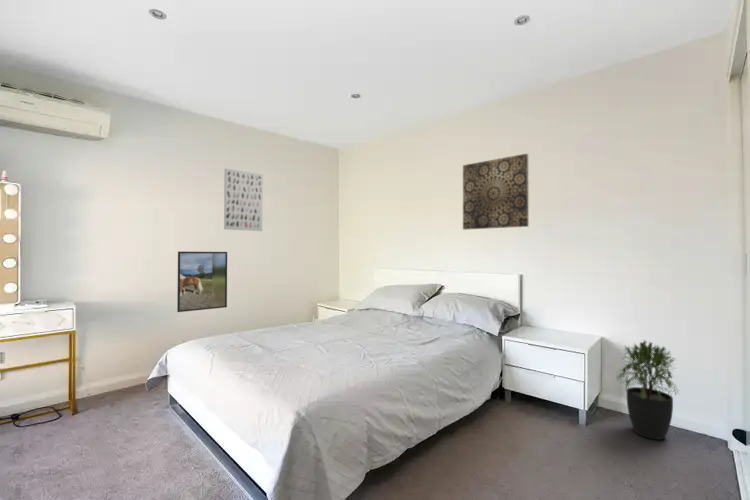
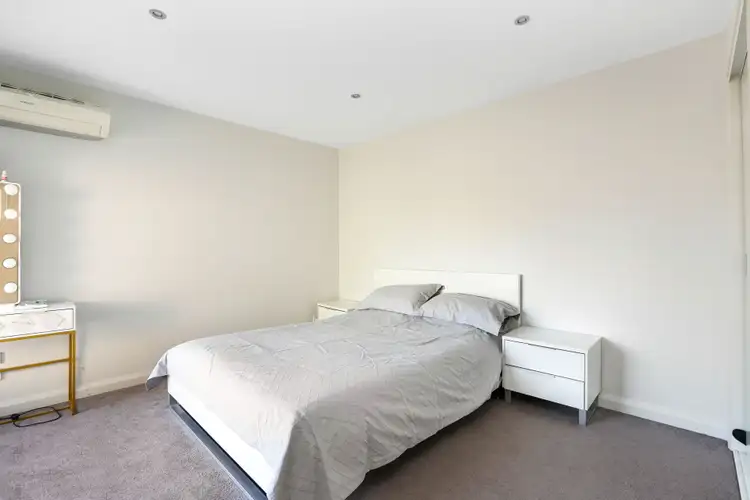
- wall art [223,168,264,232]
- potted plant [615,339,679,441]
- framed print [176,250,228,313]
- wall art [462,153,530,231]
